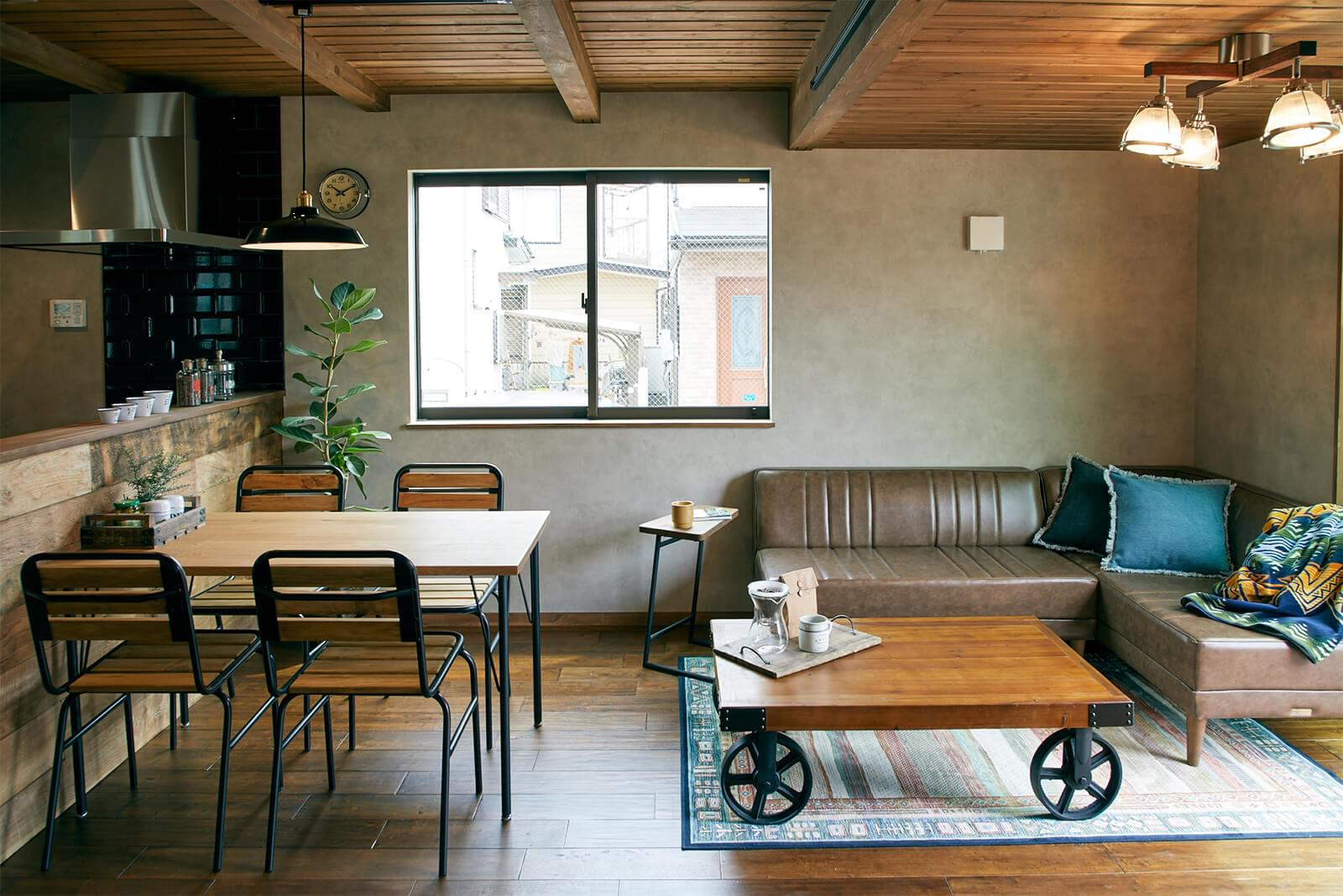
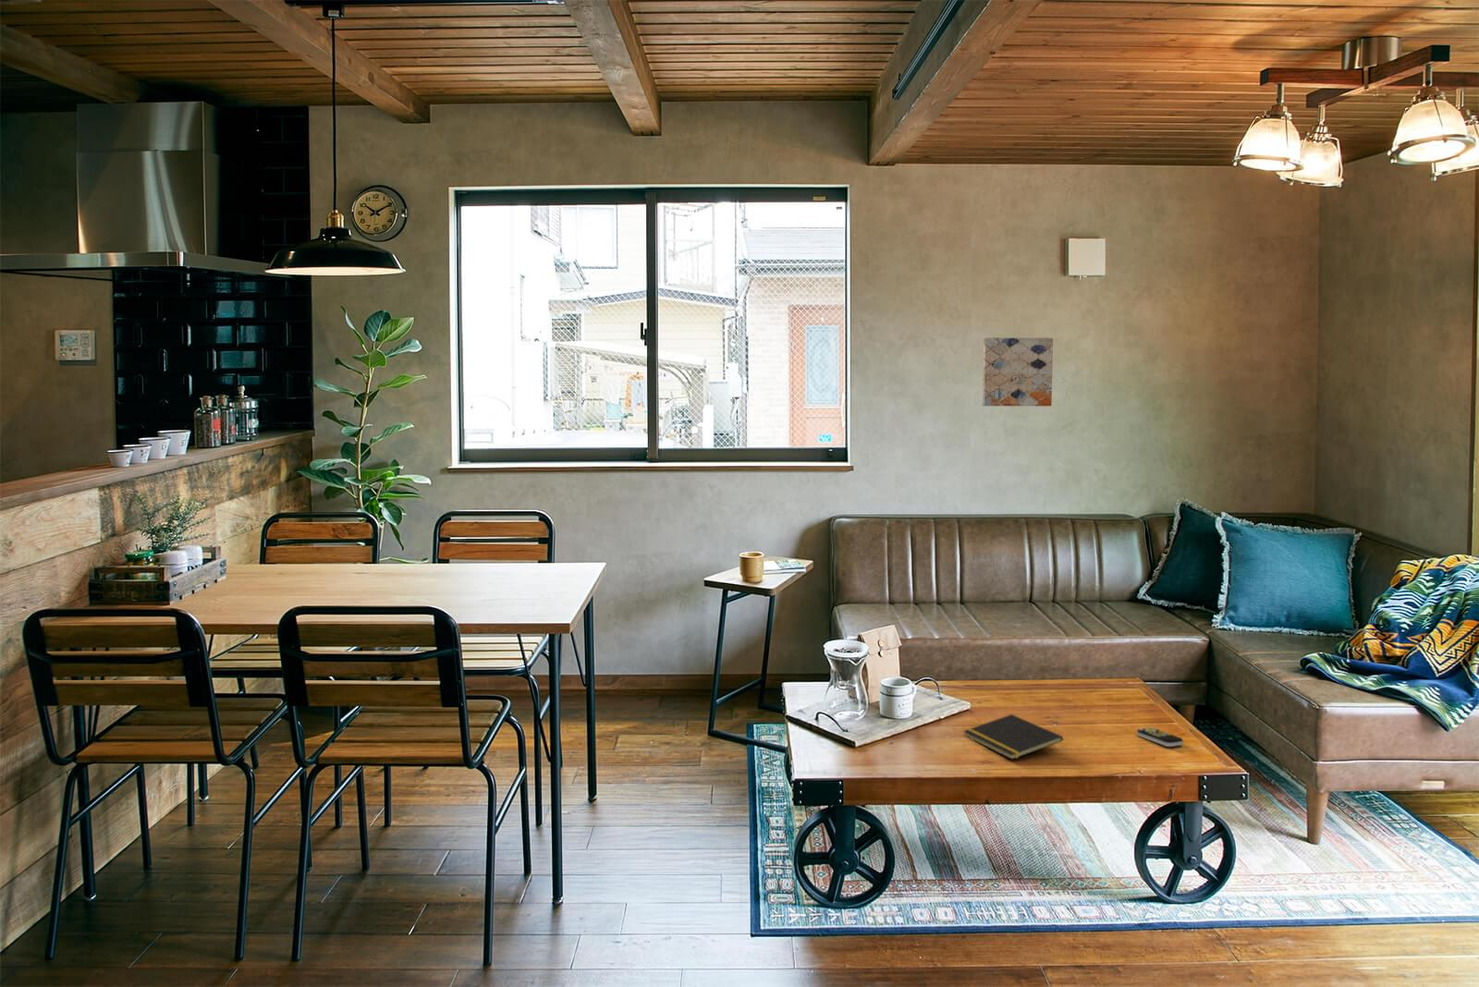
+ notepad [963,714,1064,760]
+ remote control [1137,726,1184,748]
+ wall art [981,336,1054,406]
